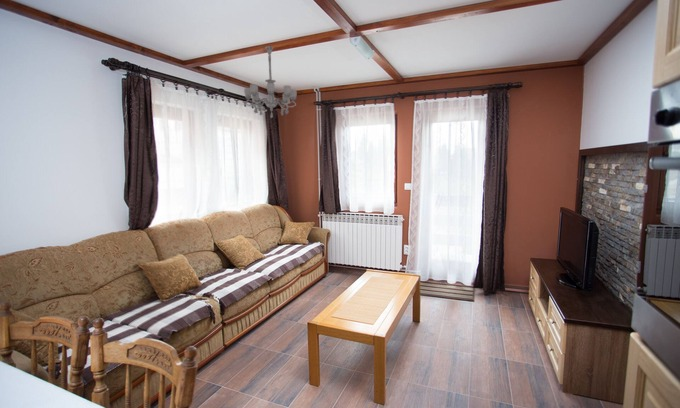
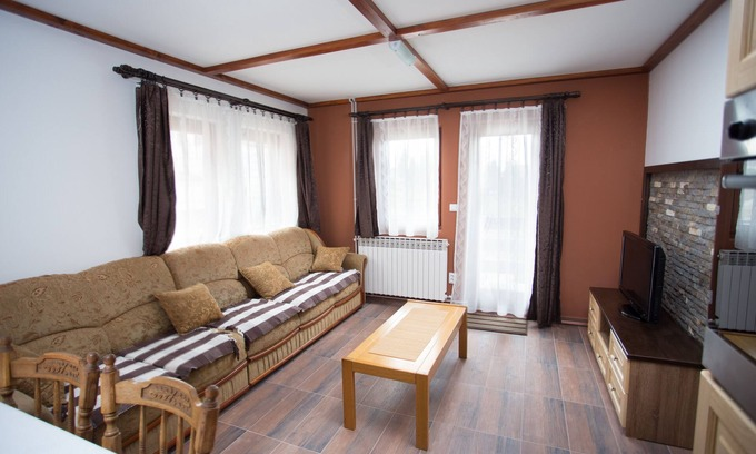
- chandelier [243,45,298,119]
